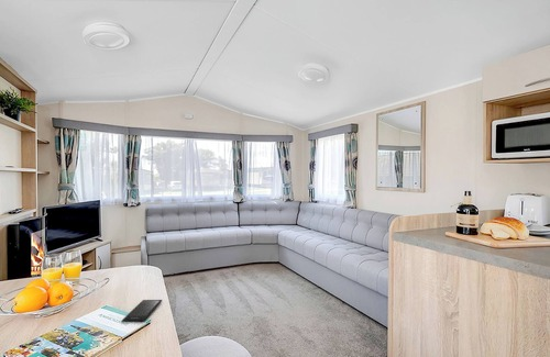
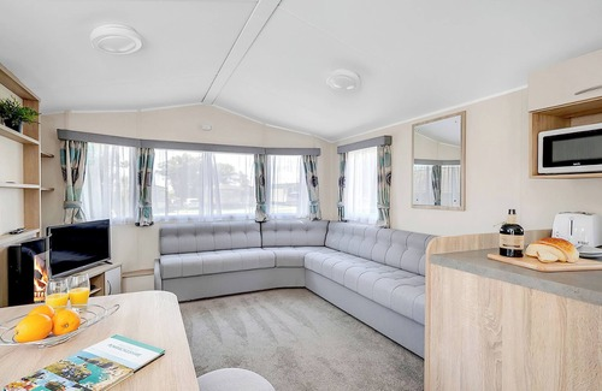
- smartphone [121,299,163,323]
